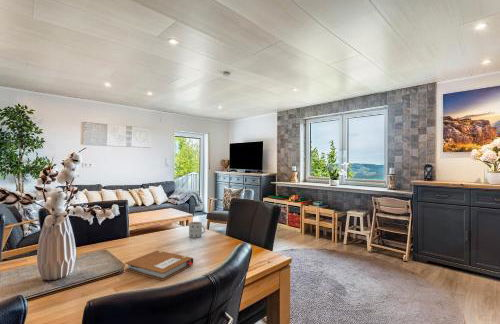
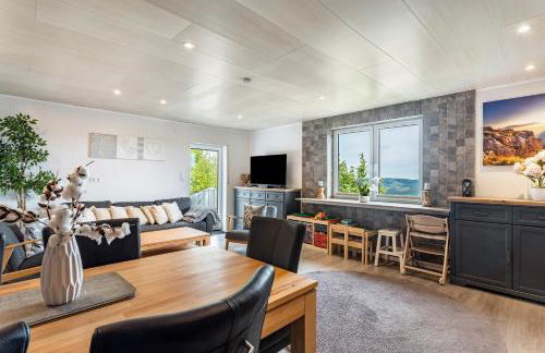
- notebook [124,249,194,282]
- mug [188,221,206,239]
